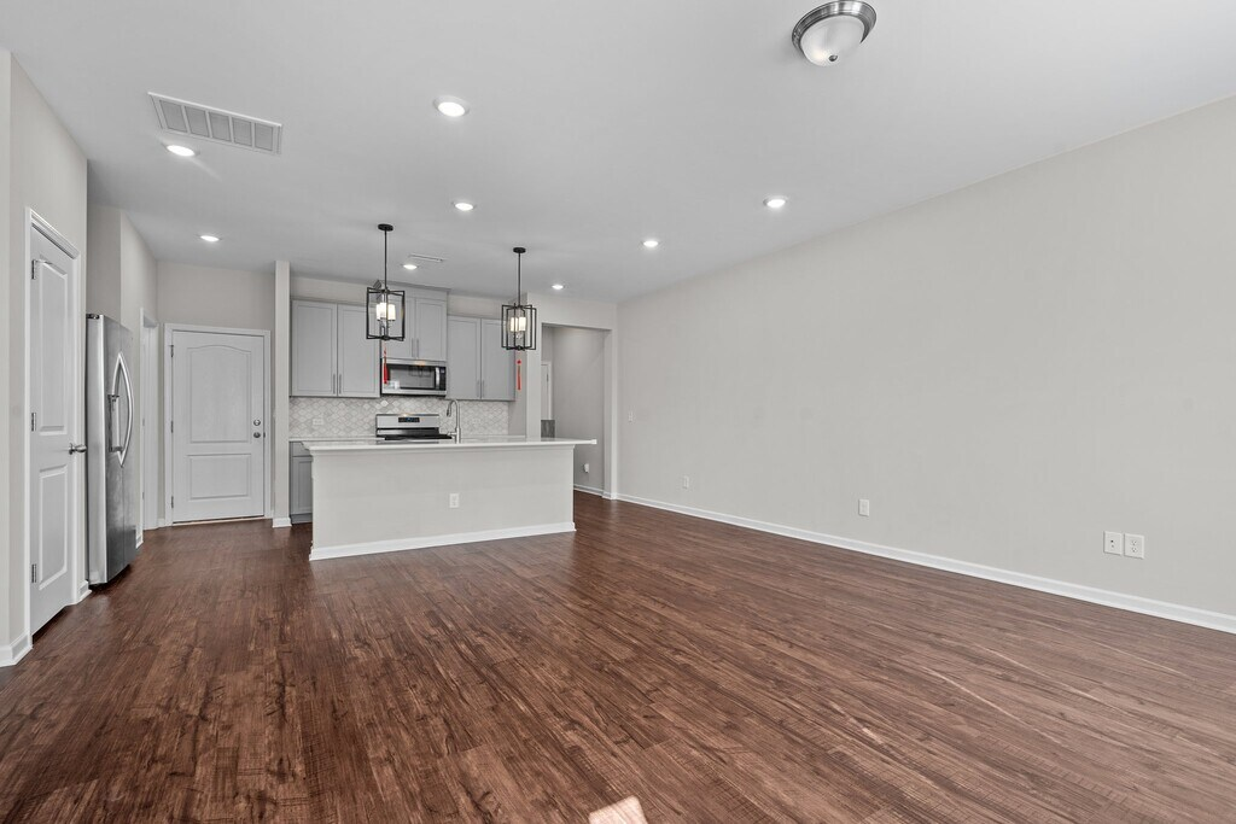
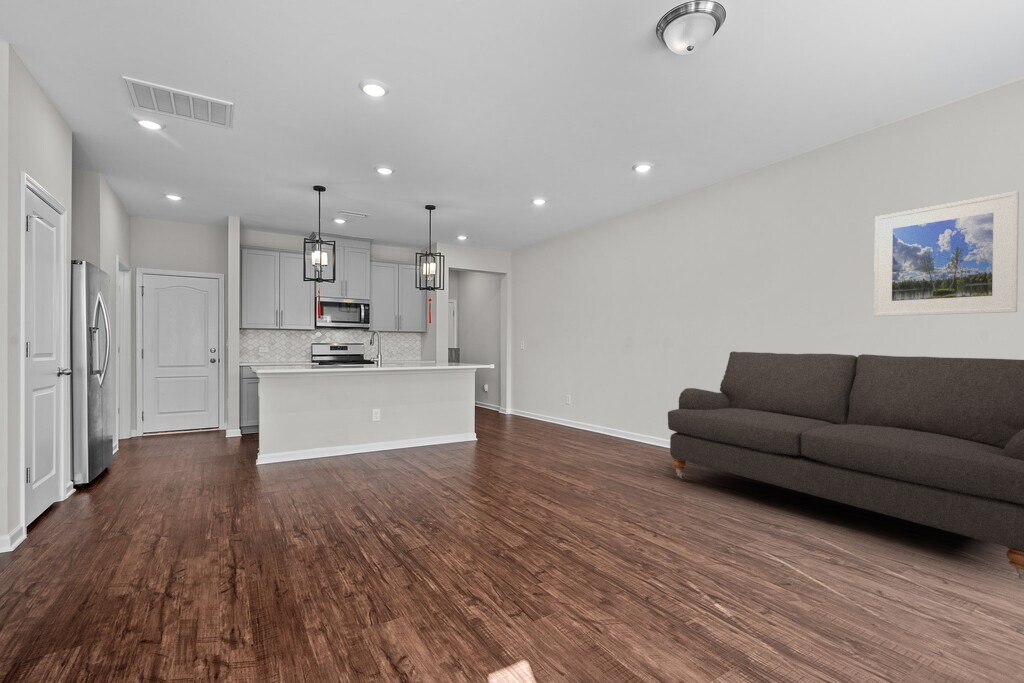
+ sofa [667,351,1024,581]
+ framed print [873,190,1020,317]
